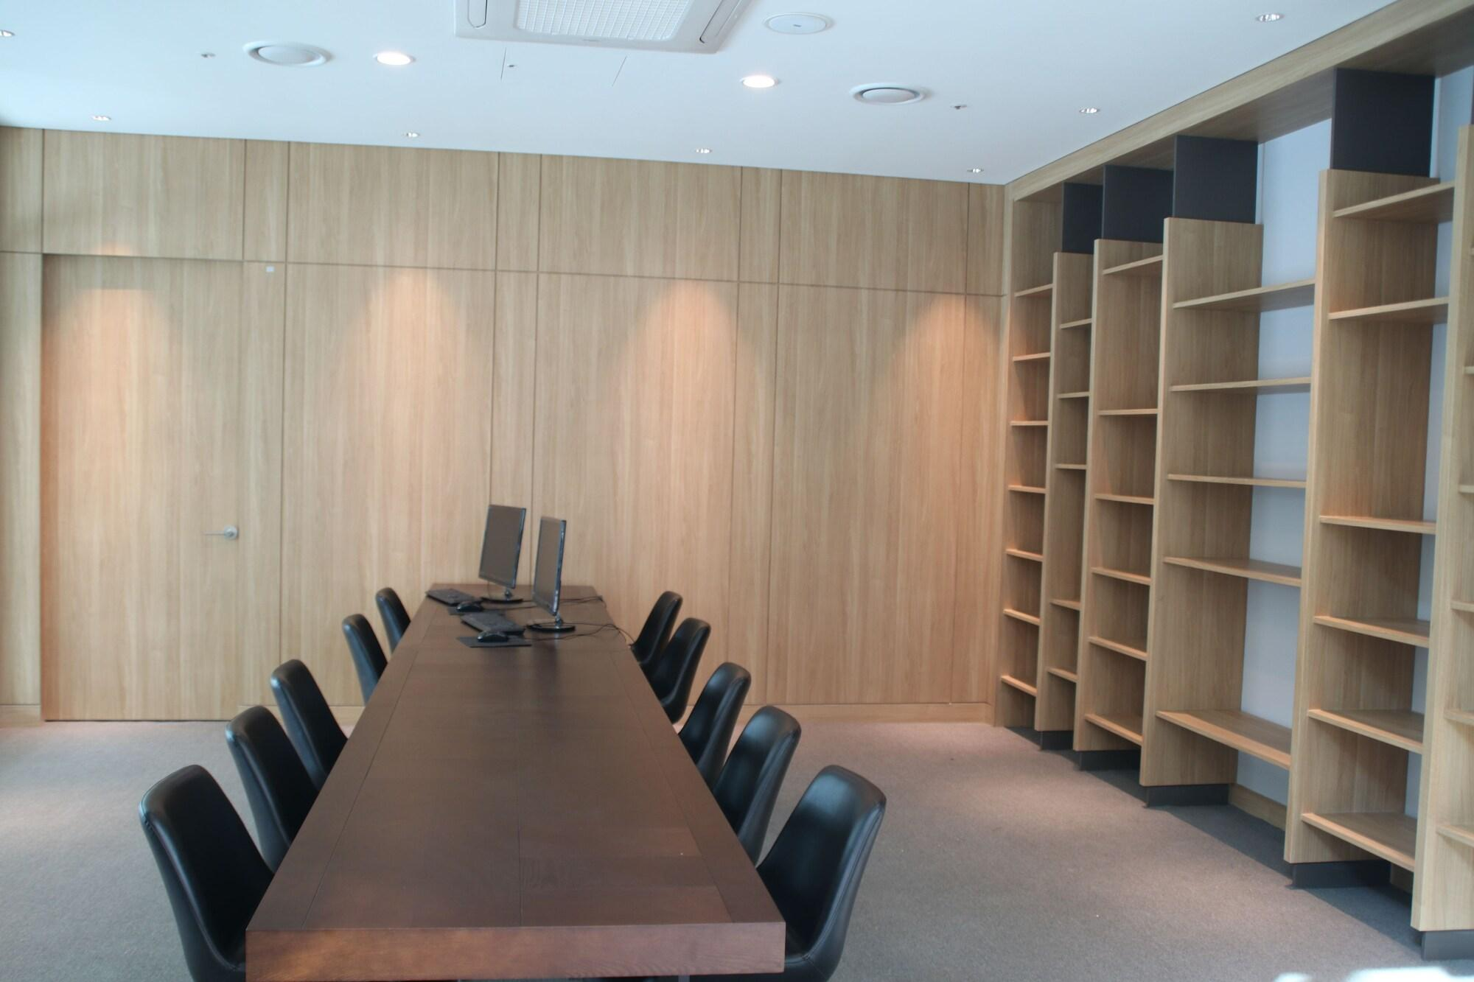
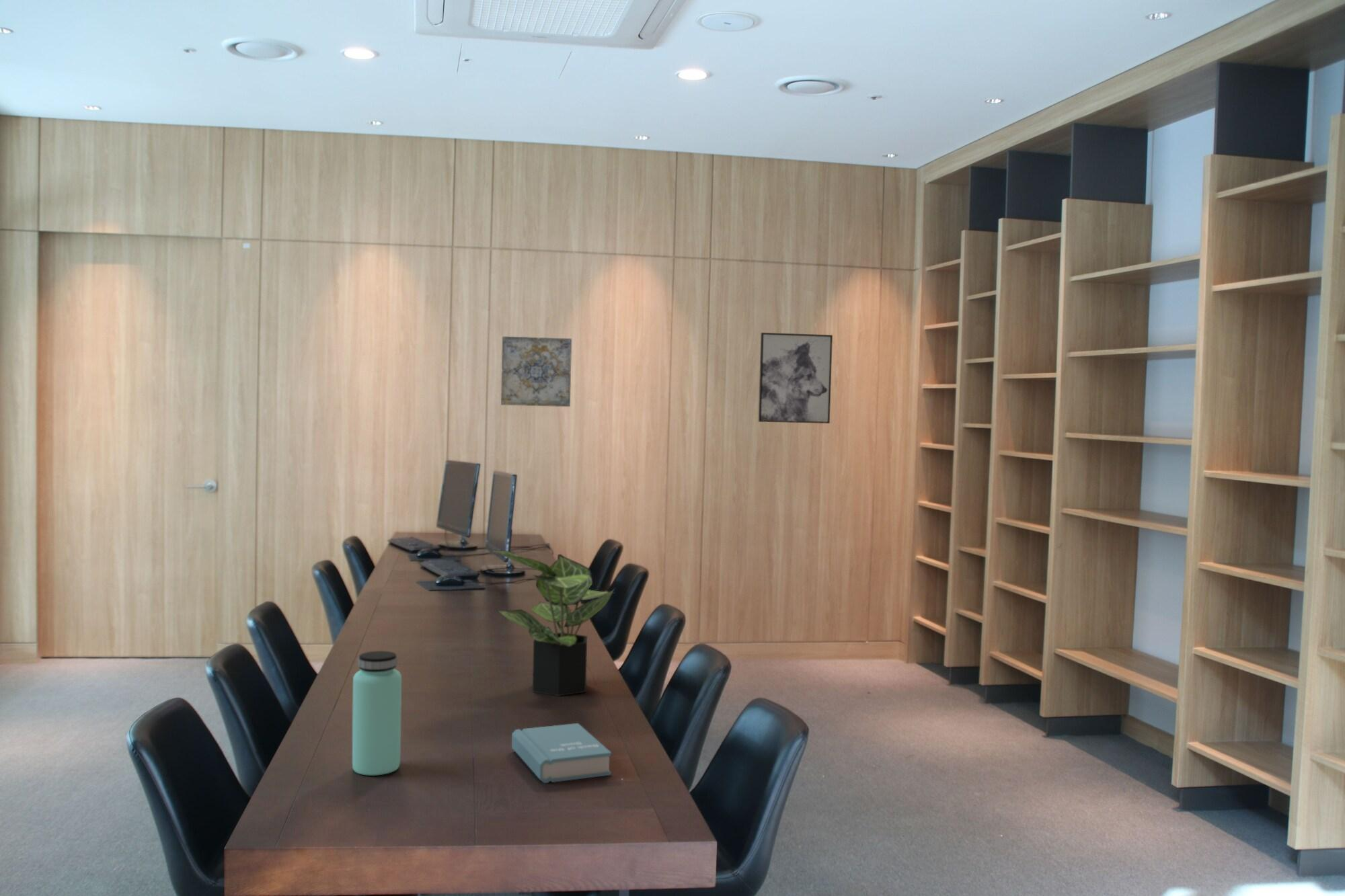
+ bottle [352,650,402,776]
+ wall art [500,335,572,407]
+ book [511,723,612,784]
+ potted plant [487,548,617,697]
+ wall art [758,332,833,424]
